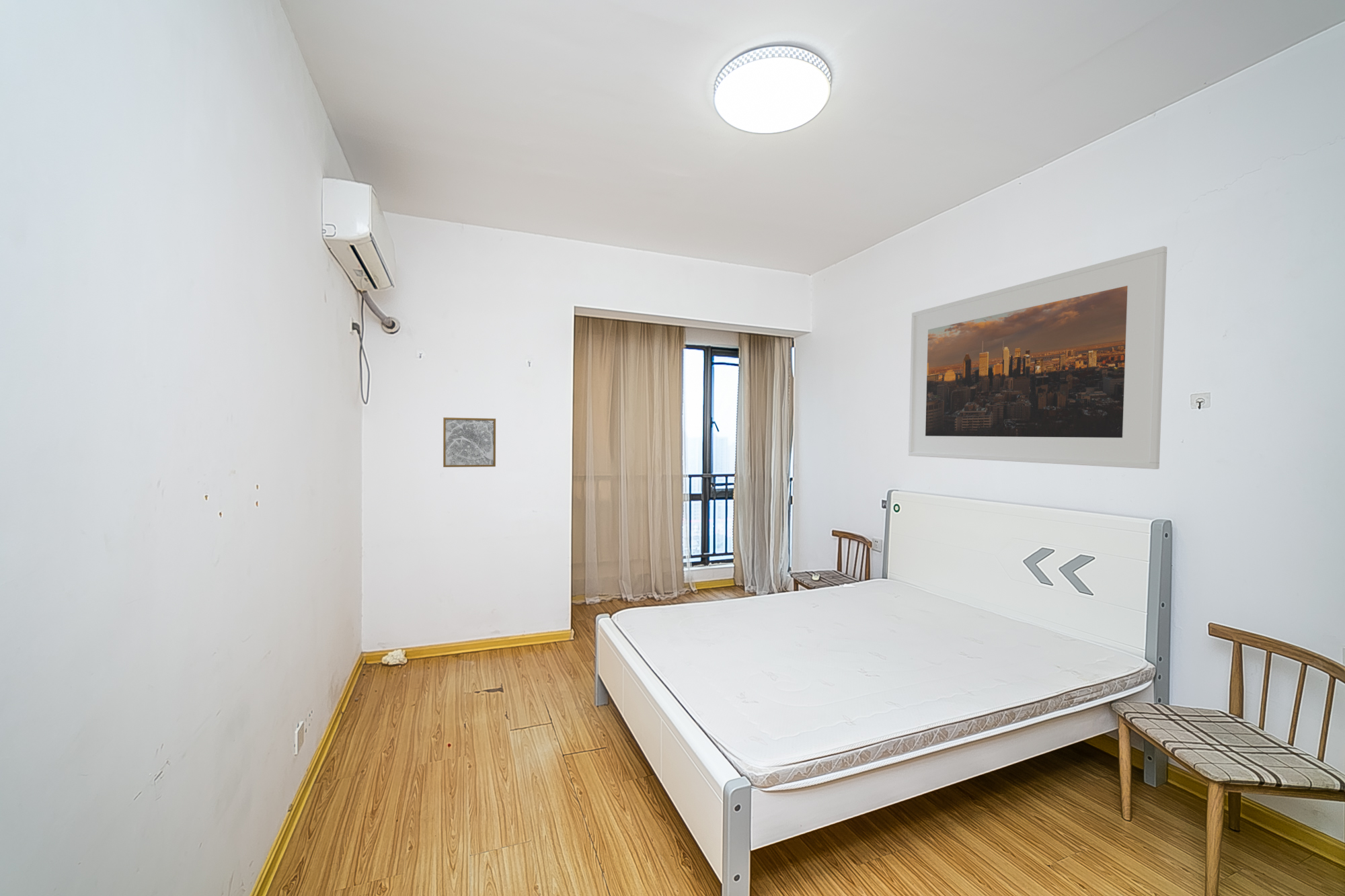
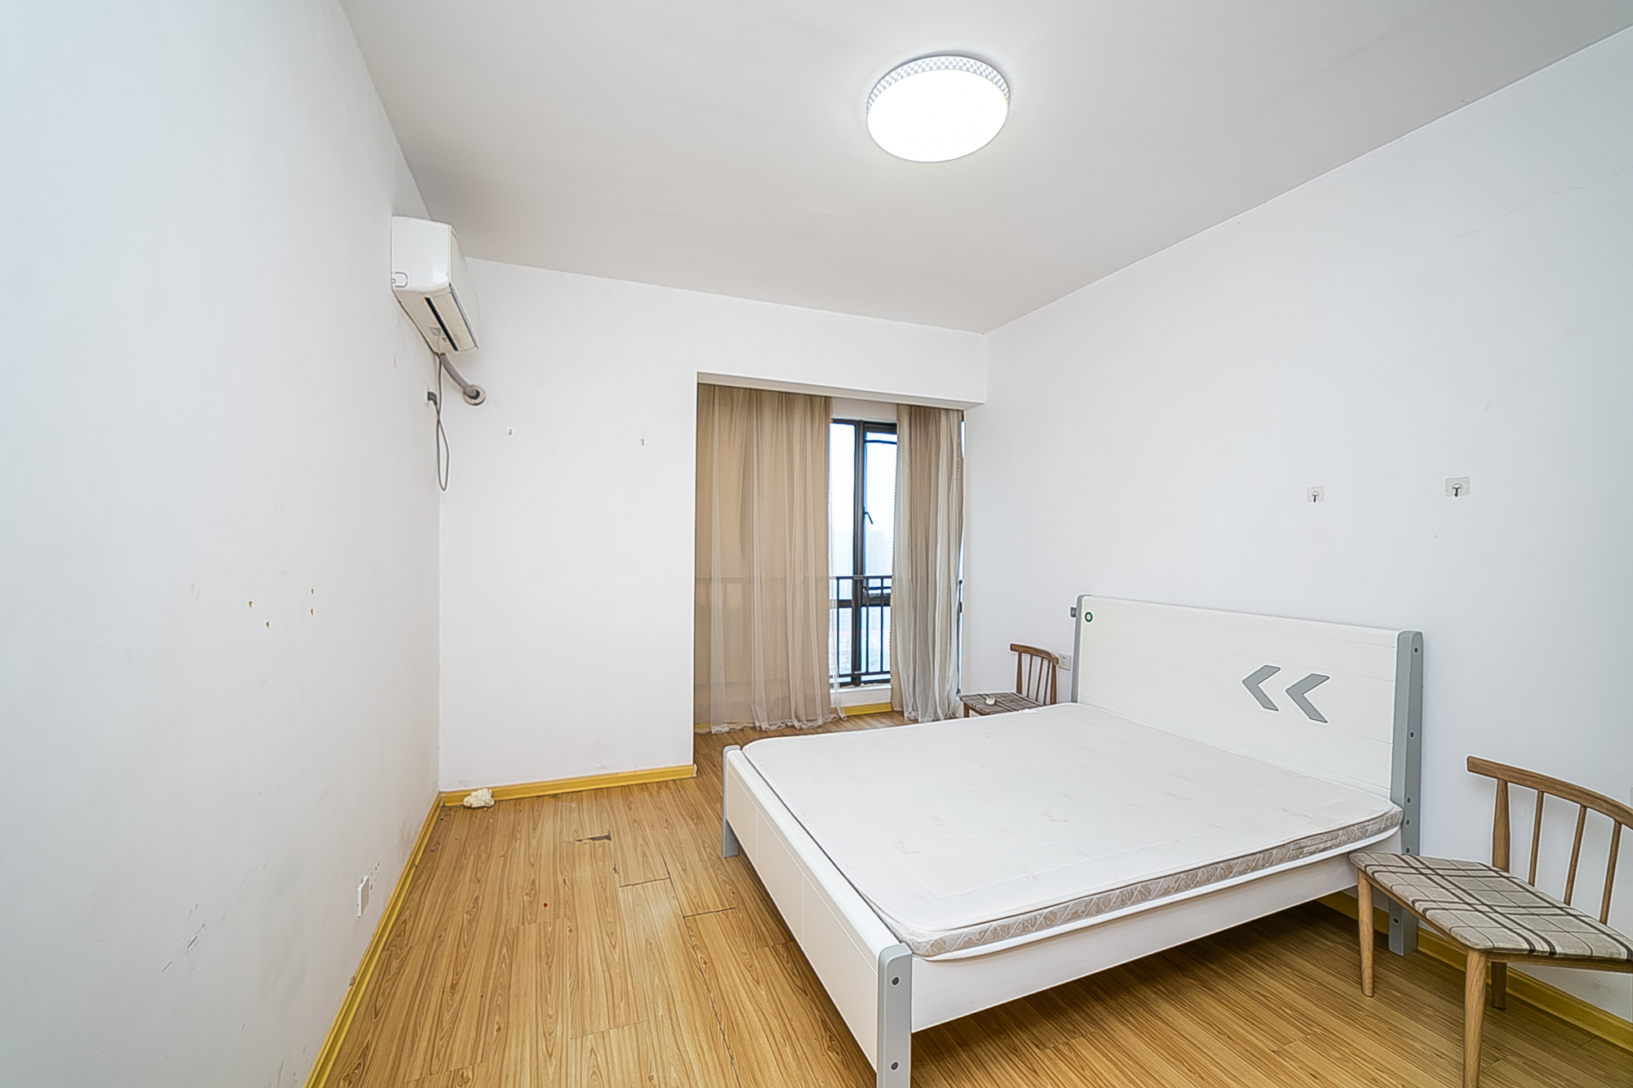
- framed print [908,245,1167,470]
- wall art [443,417,496,468]
